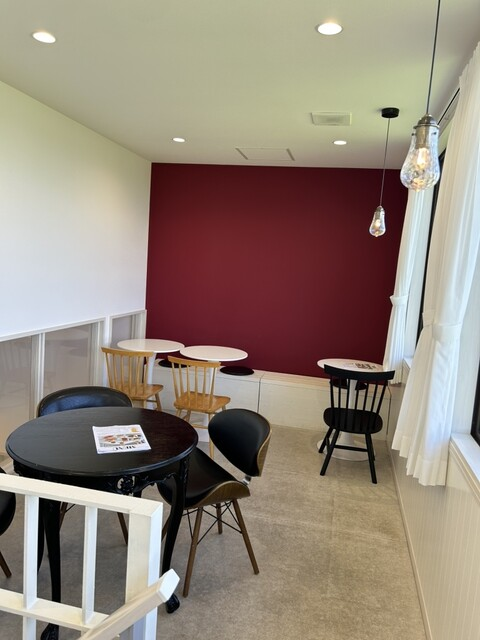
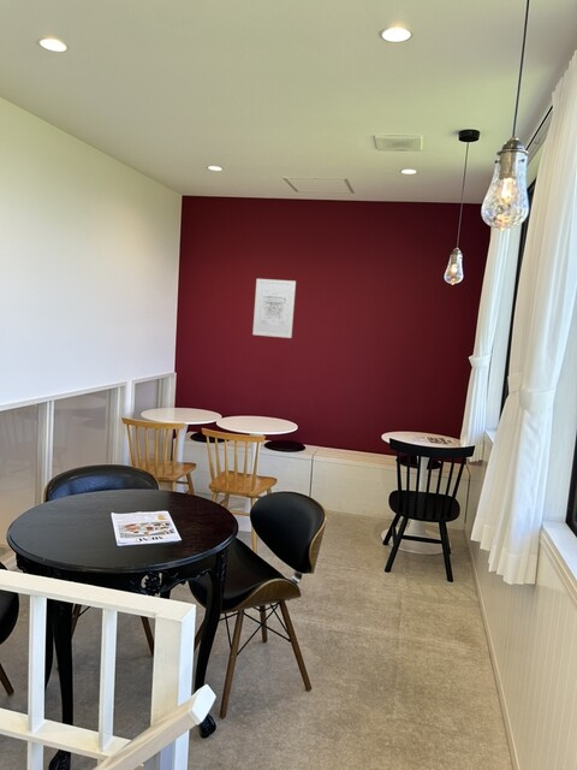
+ wall art [251,278,297,339]
